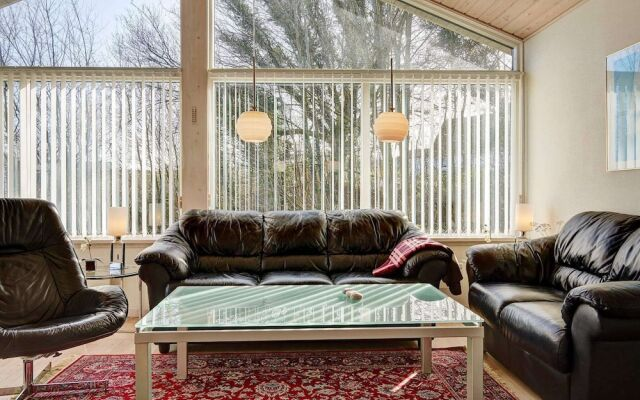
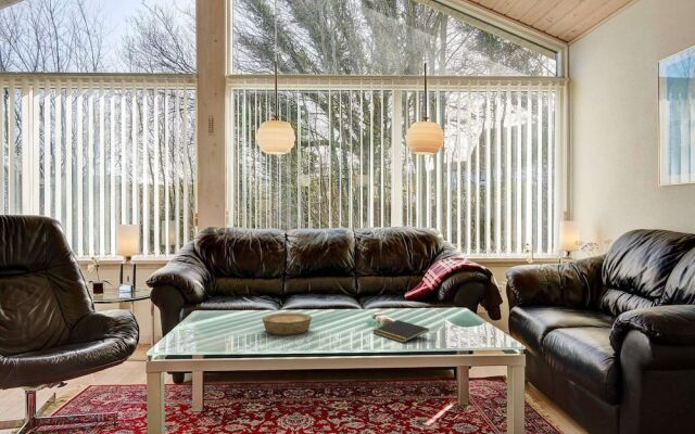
+ bowl [262,312,313,336]
+ notepad [371,319,430,344]
